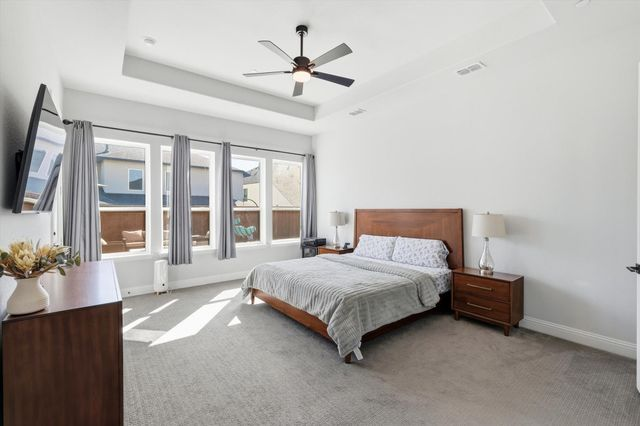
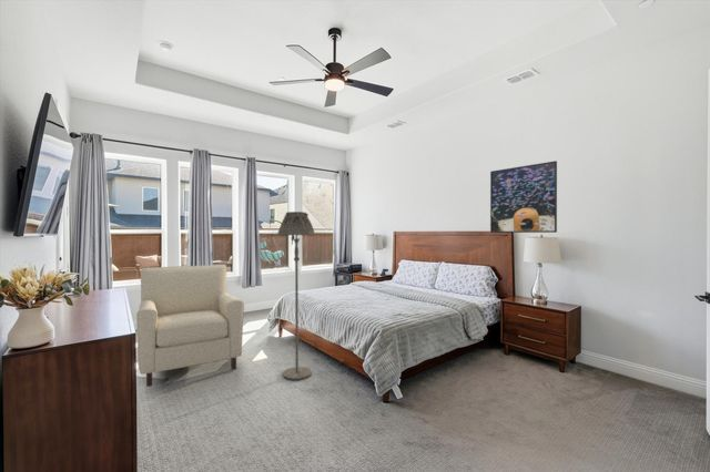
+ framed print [489,160,558,234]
+ floor lamp [276,211,316,381]
+ chair [135,264,245,388]
